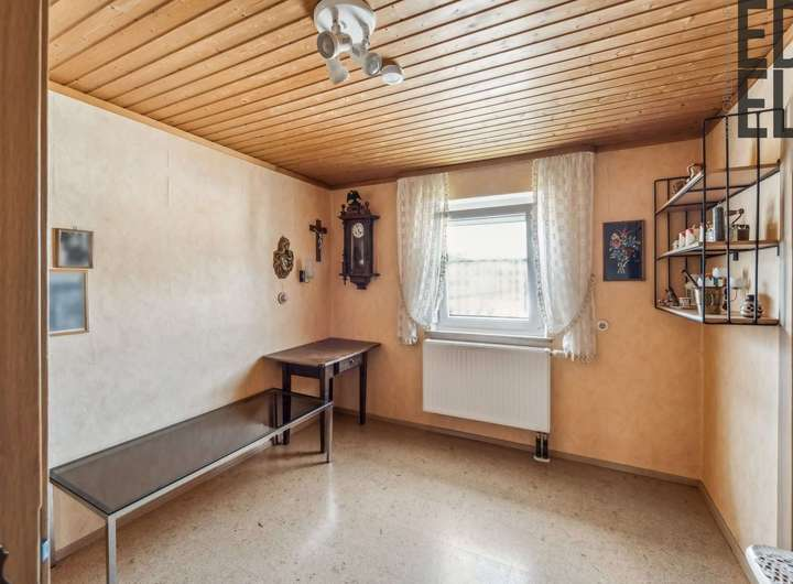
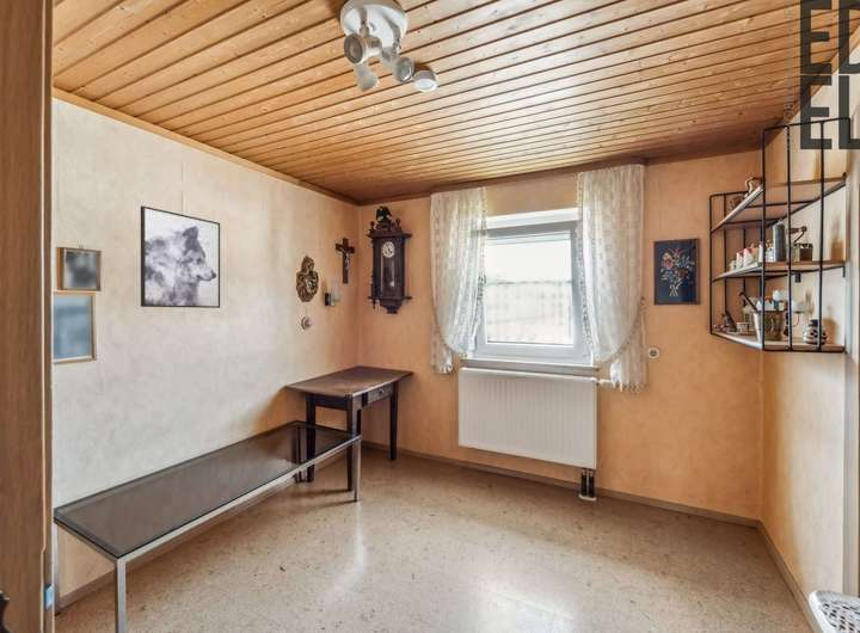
+ wall art [140,205,221,309]
